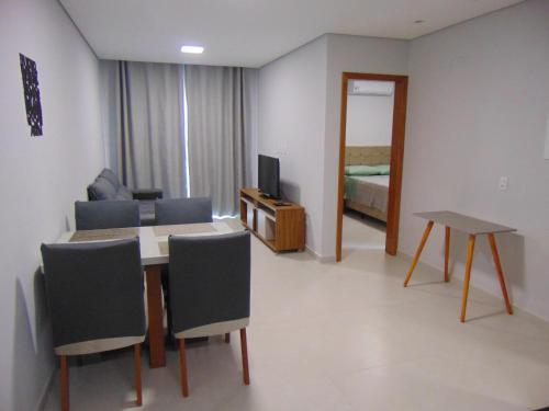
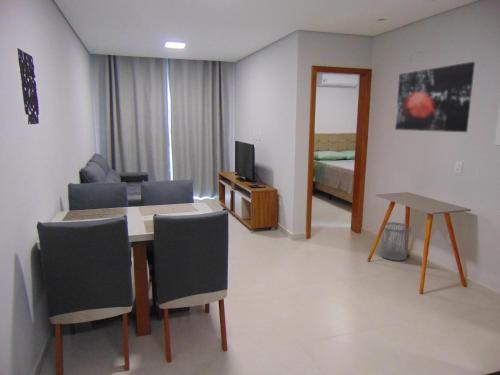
+ wall art [394,61,476,133]
+ waste bin [380,221,412,262]
